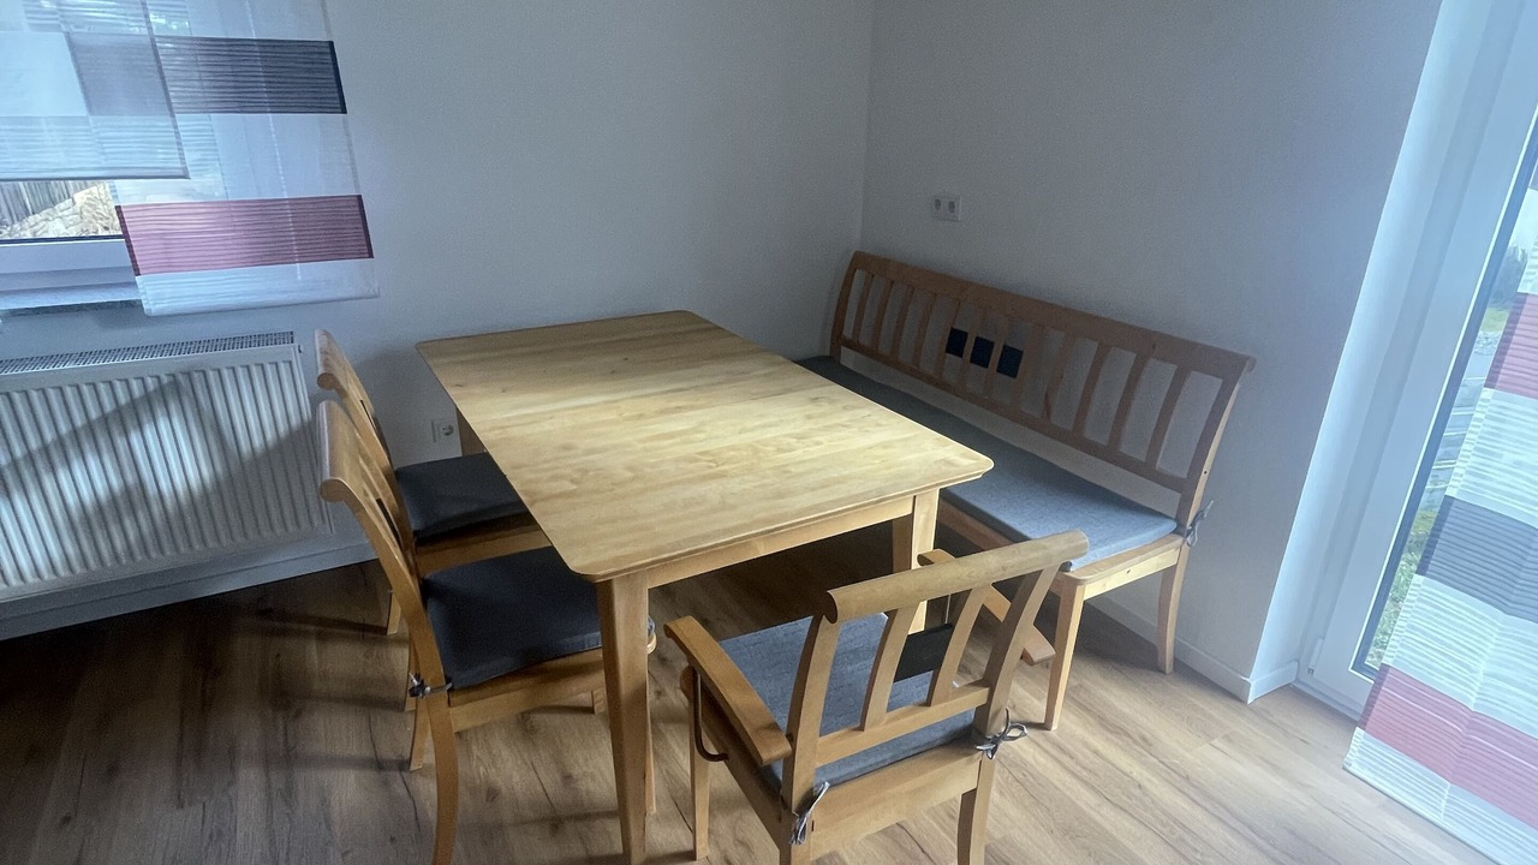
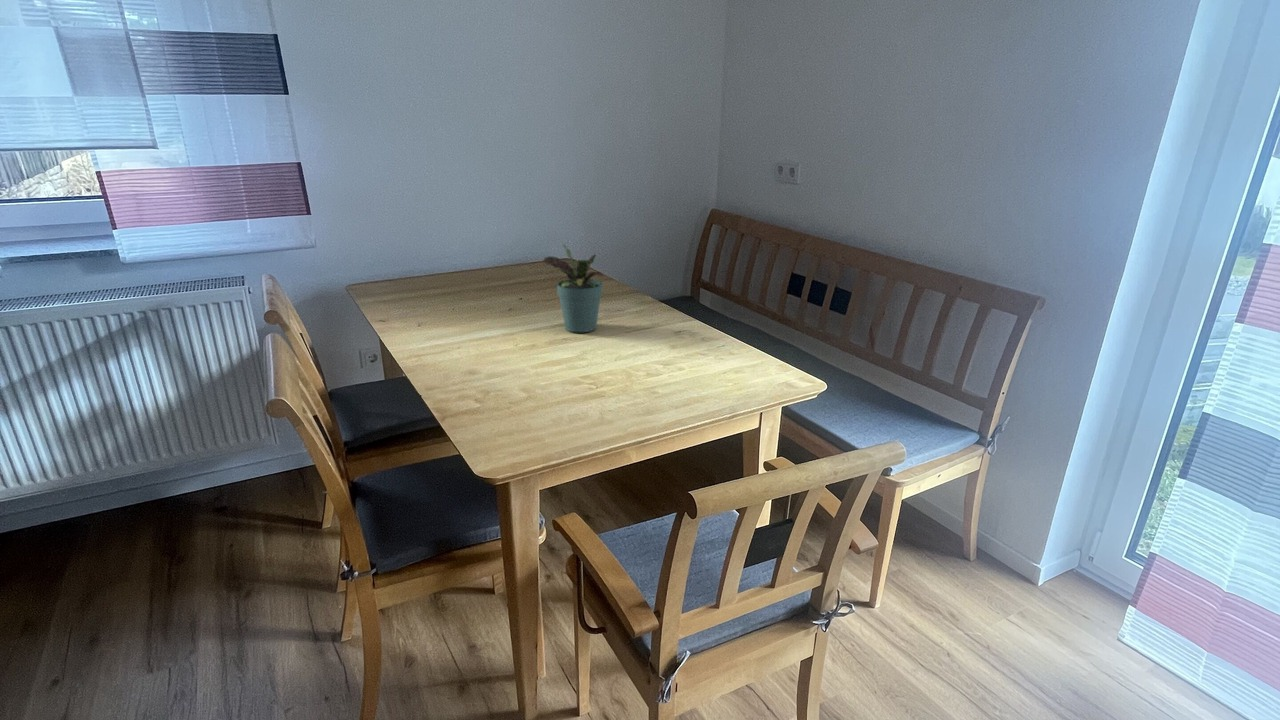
+ potted plant [543,242,605,333]
